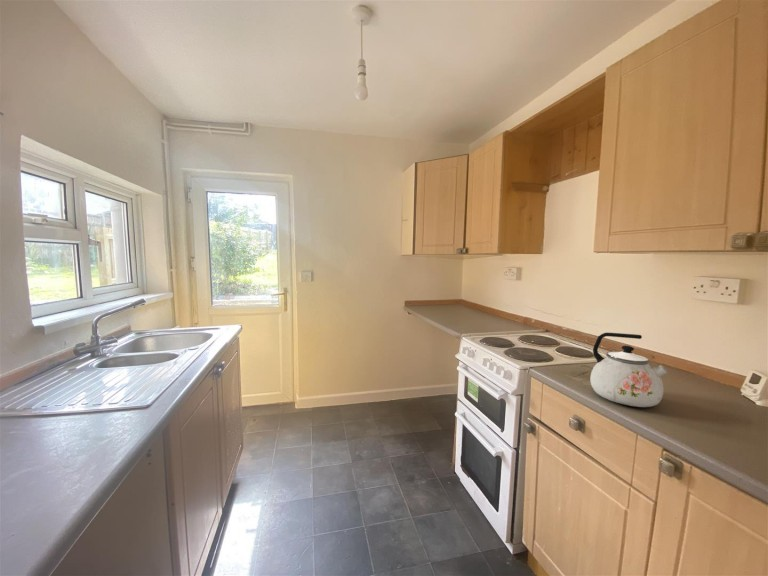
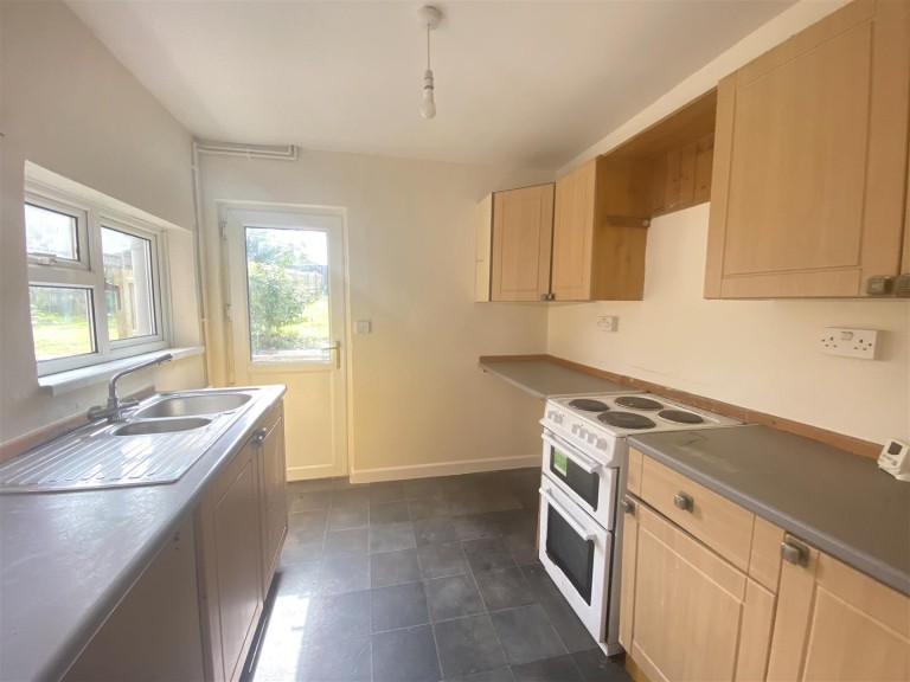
- kettle [589,332,669,408]
